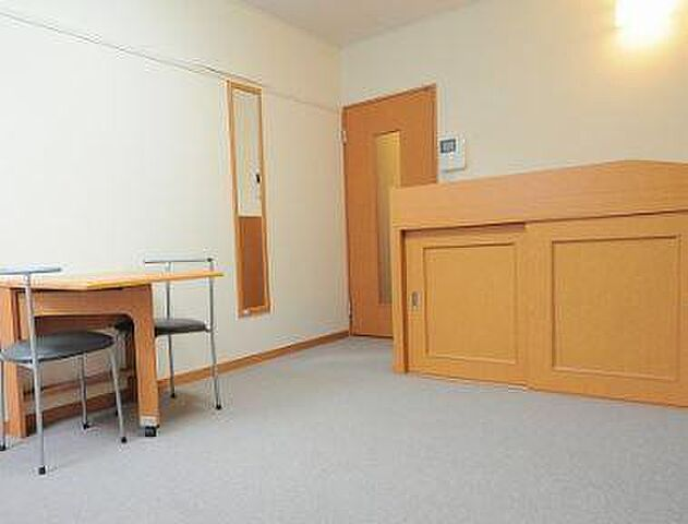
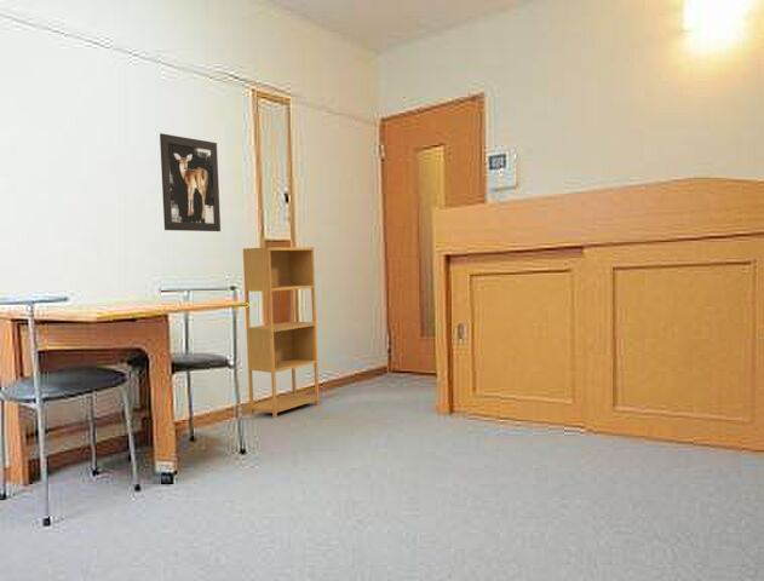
+ wall art [159,132,222,232]
+ shelving unit [242,246,321,419]
